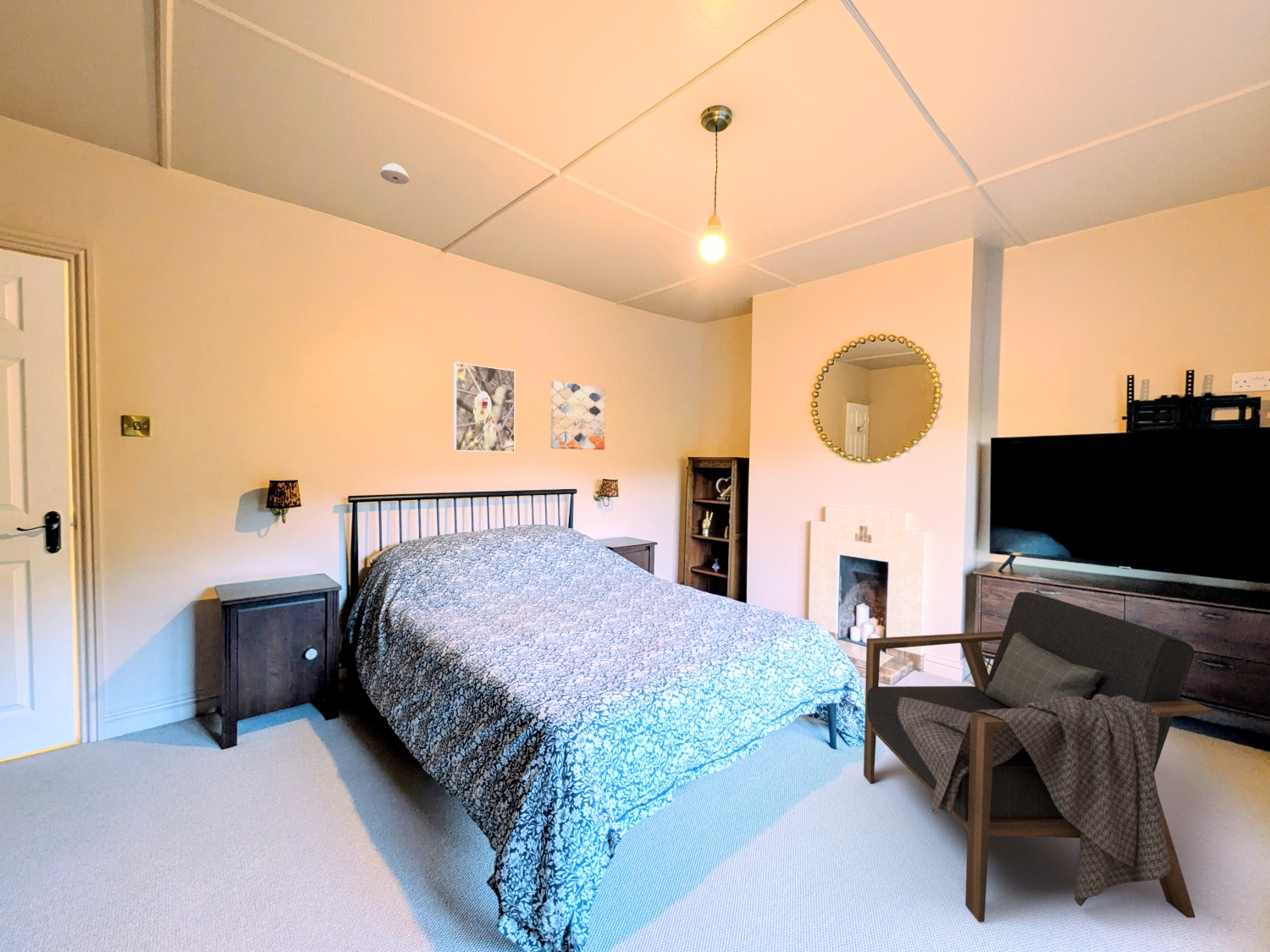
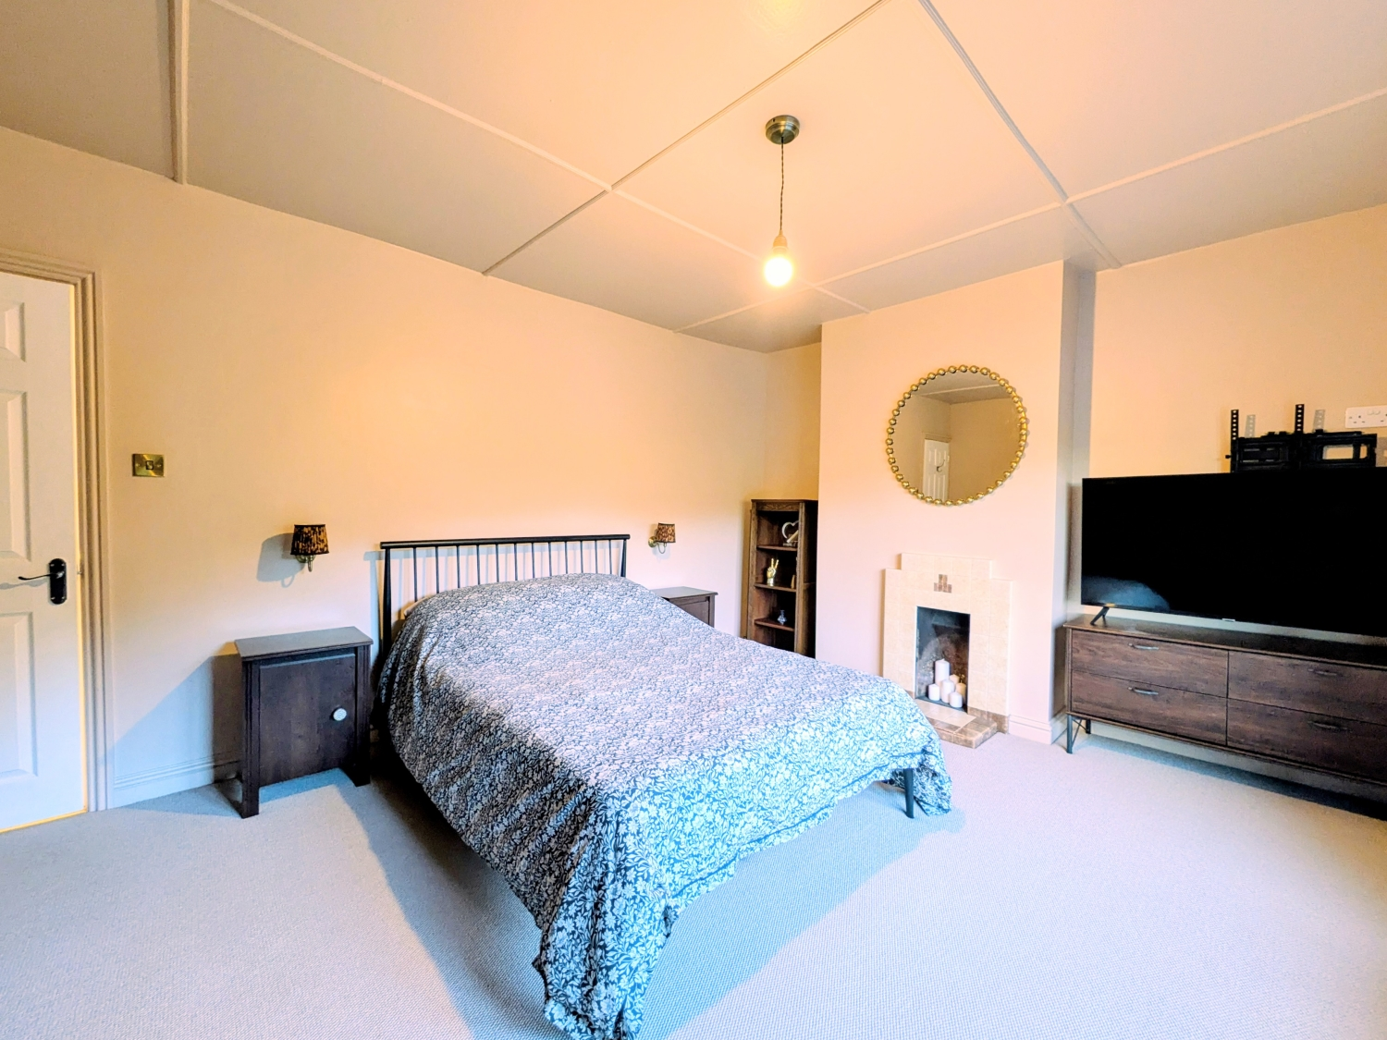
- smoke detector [379,162,410,185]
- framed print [453,361,516,453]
- wall art [550,380,606,451]
- armchair [863,591,1213,923]
